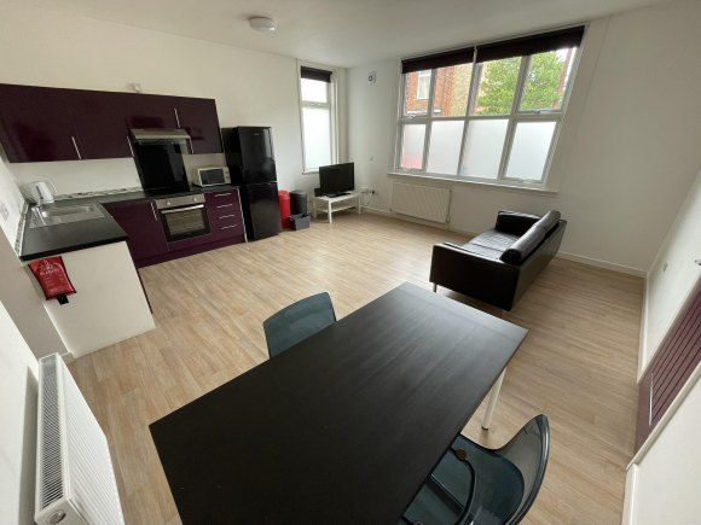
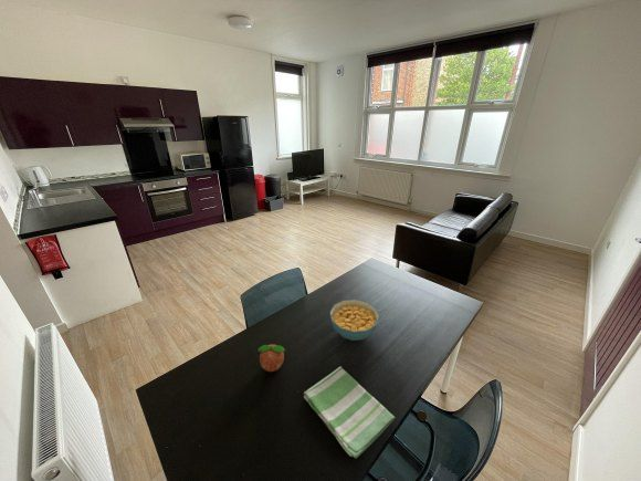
+ cereal bowl [329,299,380,342]
+ dish towel [303,365,396,459]
+ fruit [258,344,286,373]
